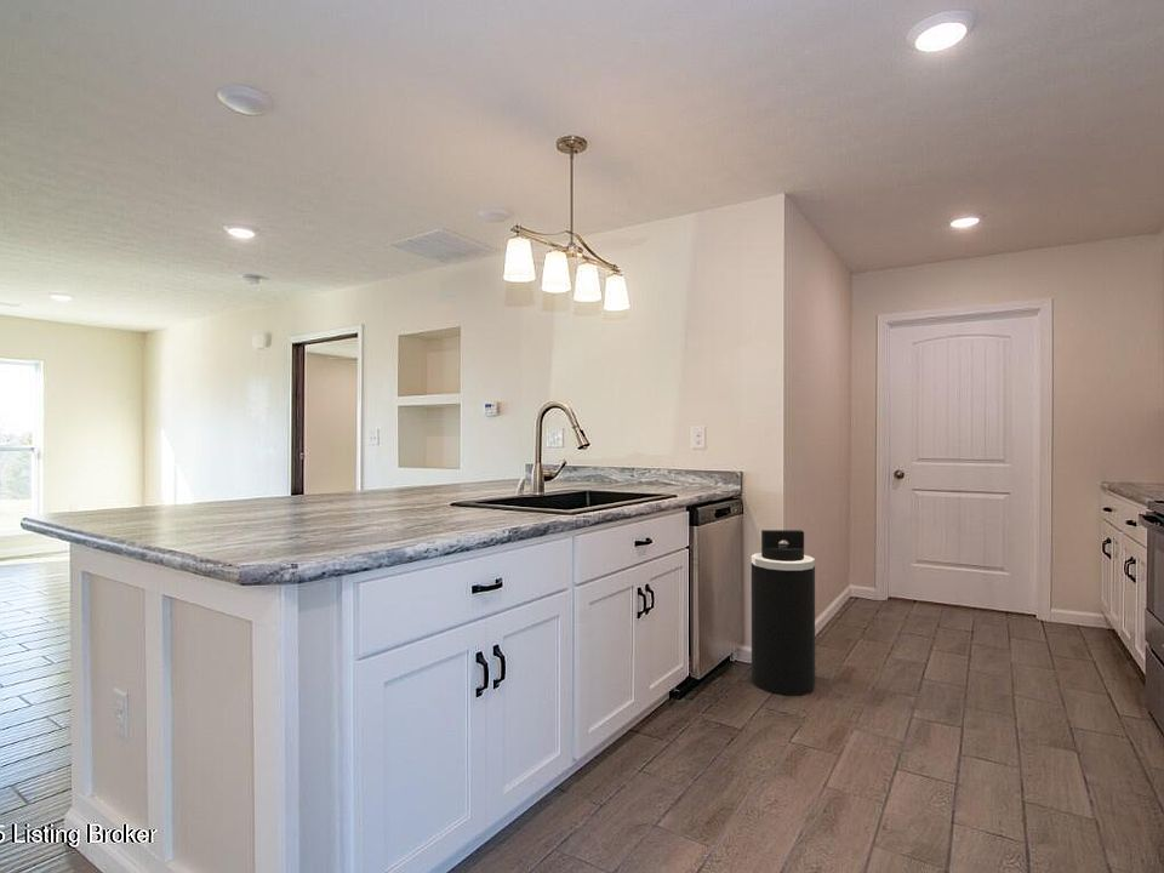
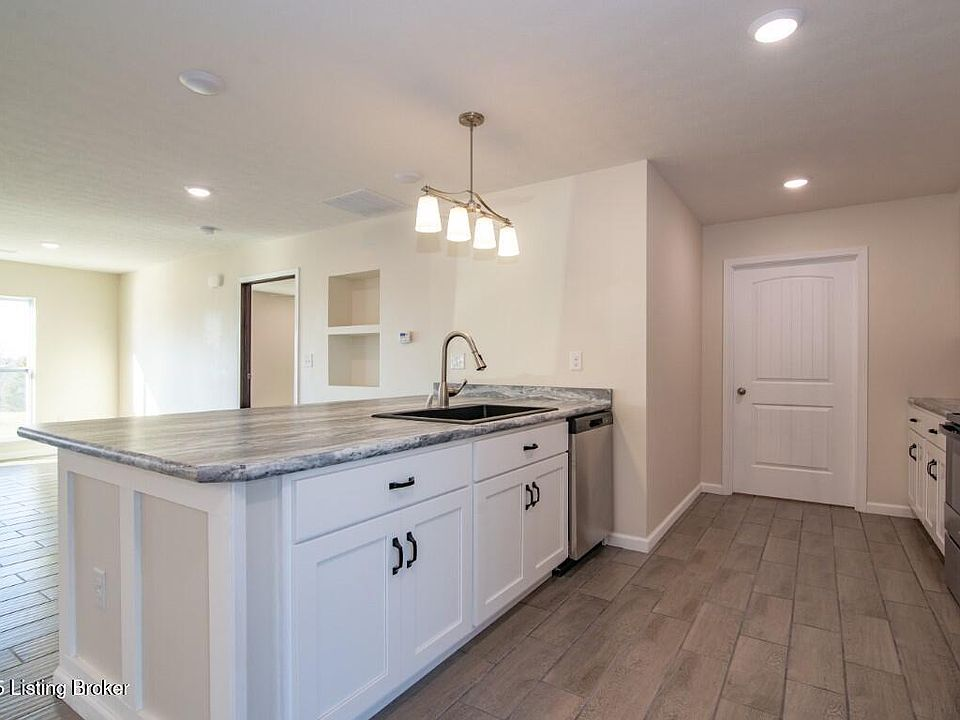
- trash can [751,529,816,697]
